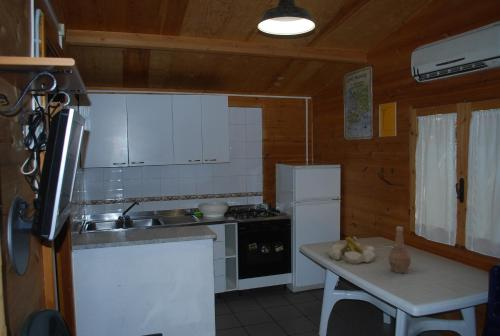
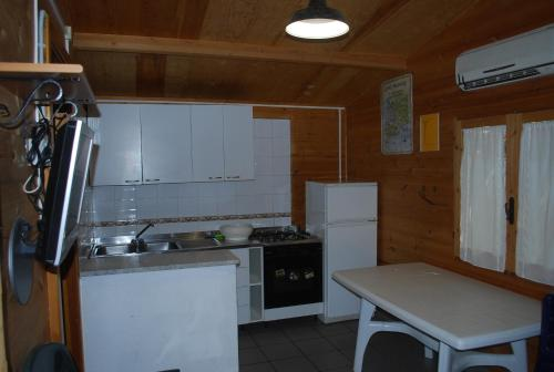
- vase [388,226,412,274]
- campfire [328,235,377,265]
